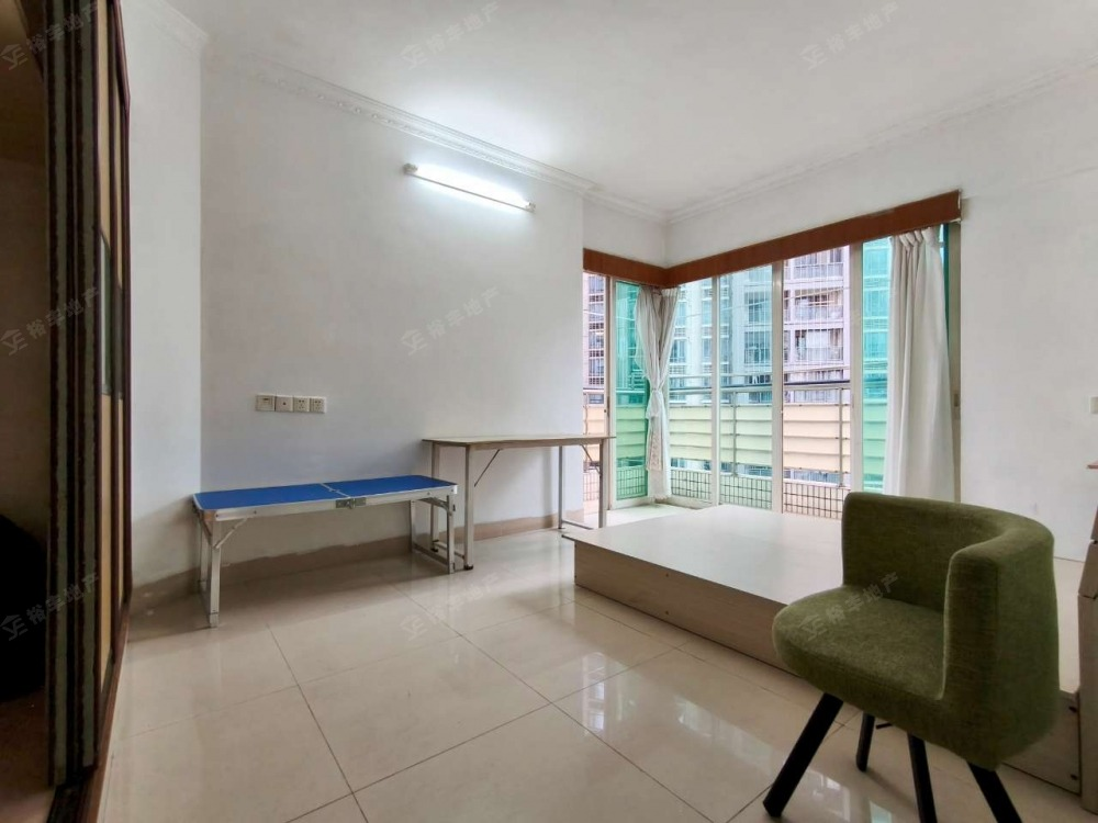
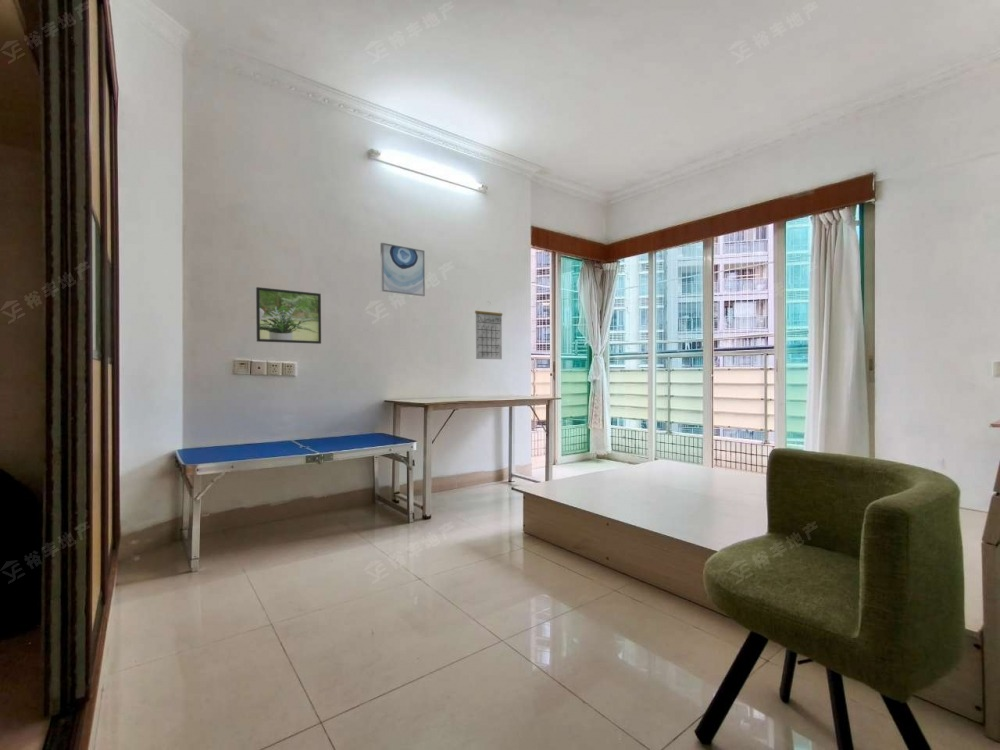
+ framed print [255,286,322,345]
+ calendar [474,300,503,360]
+ wall art [379,242,426,297]
